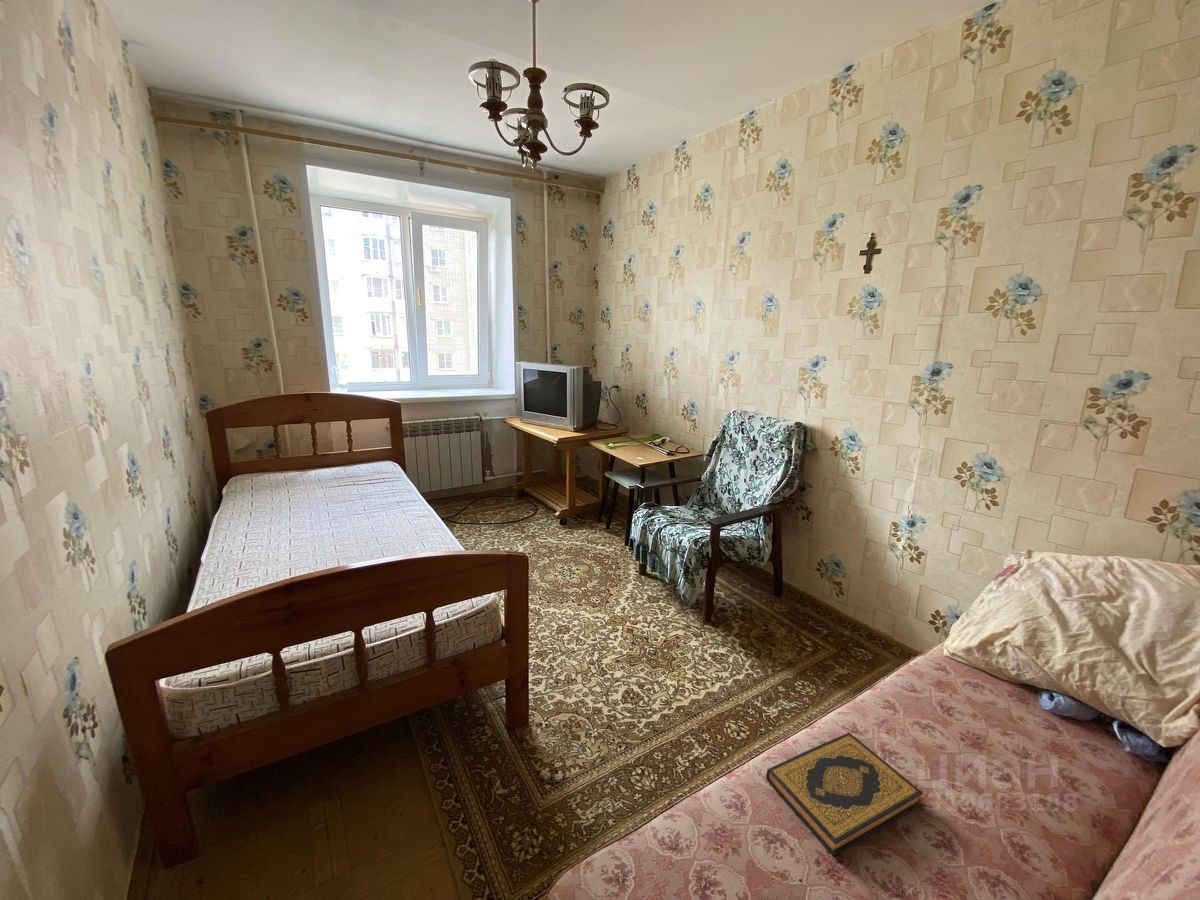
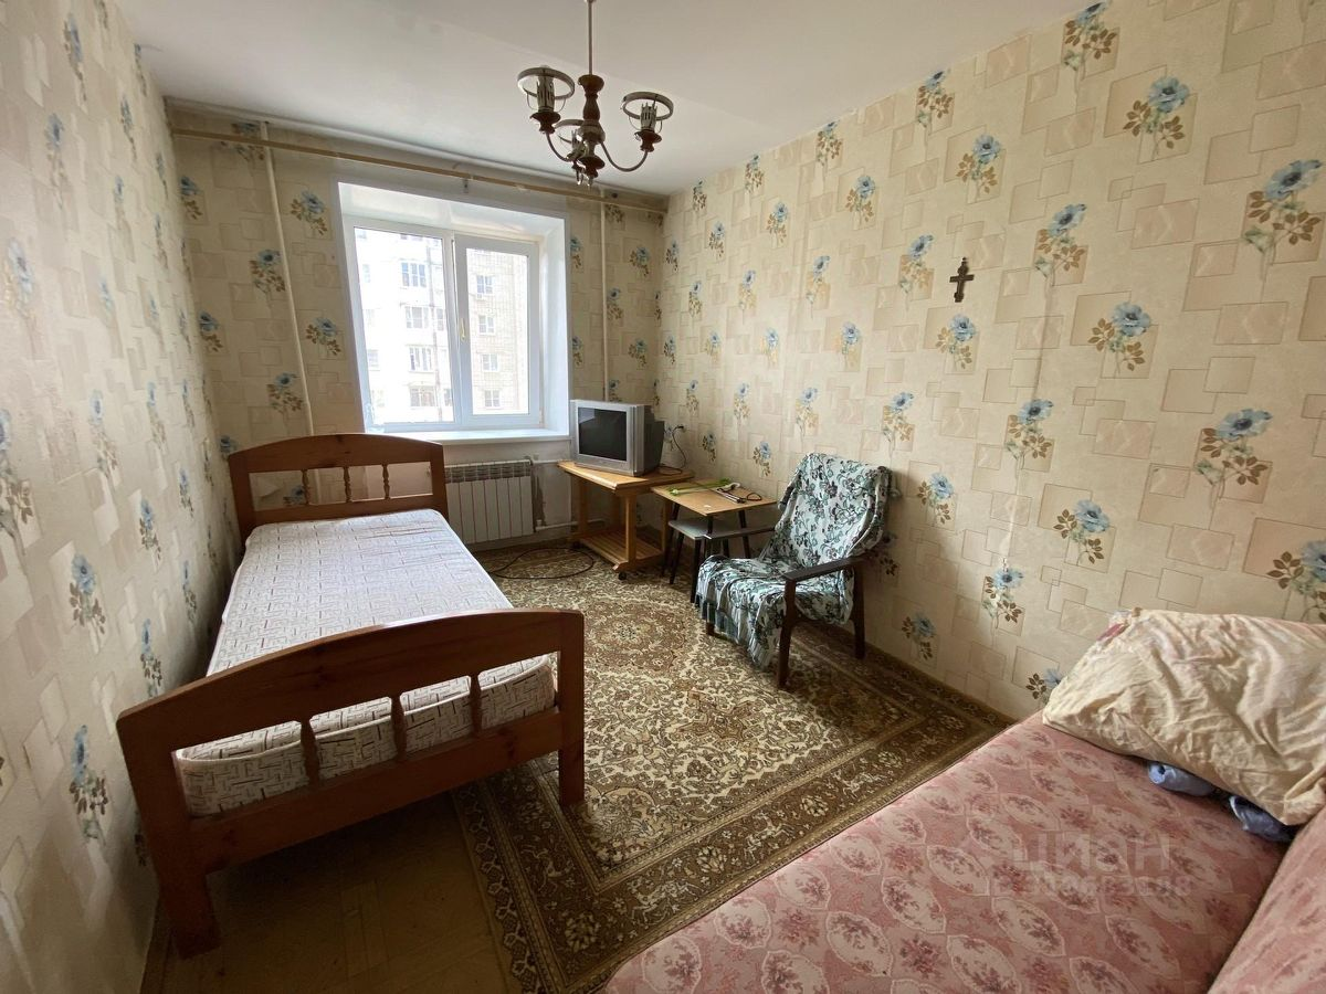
- hardback book [765,732,923,857]
